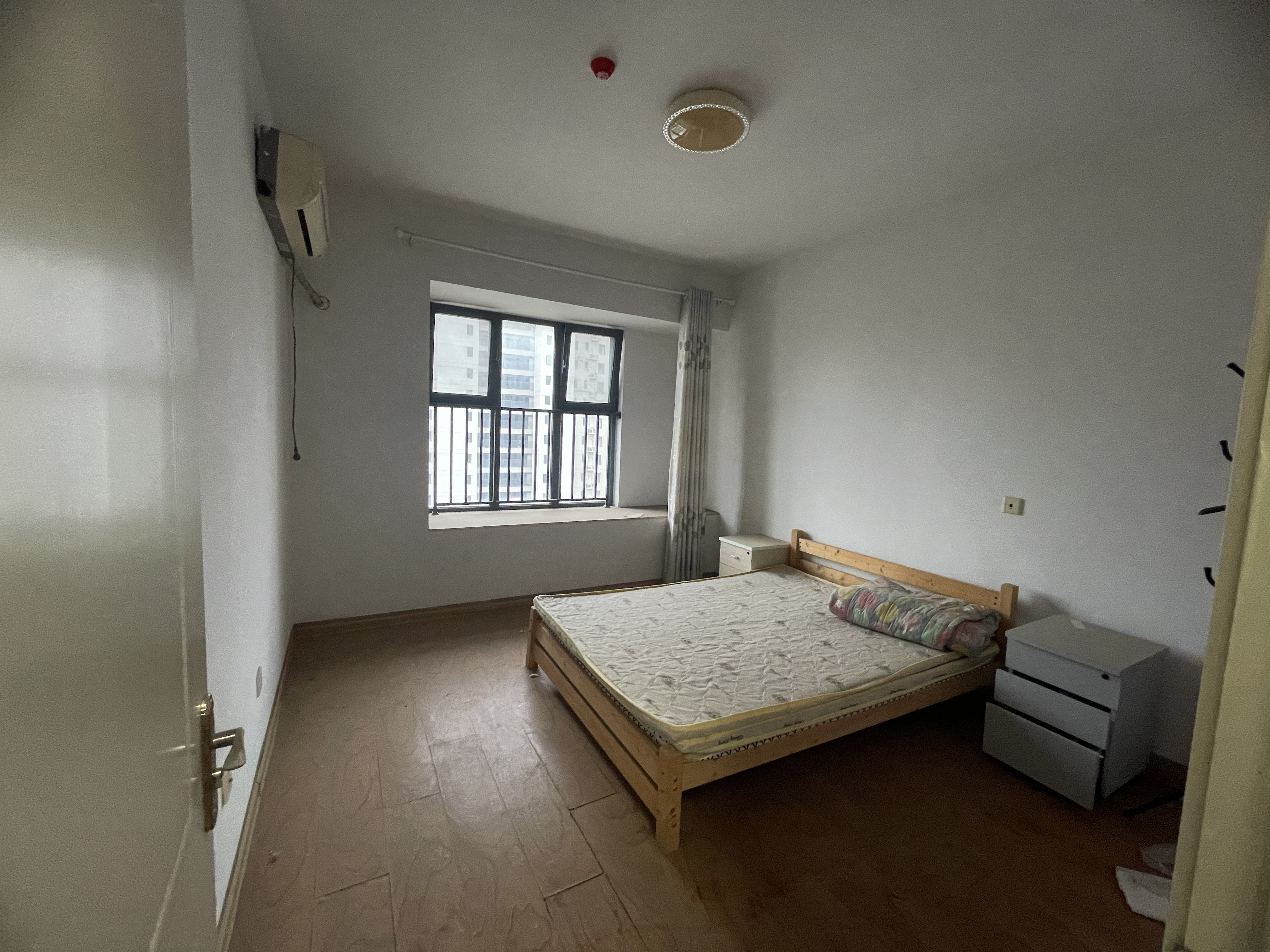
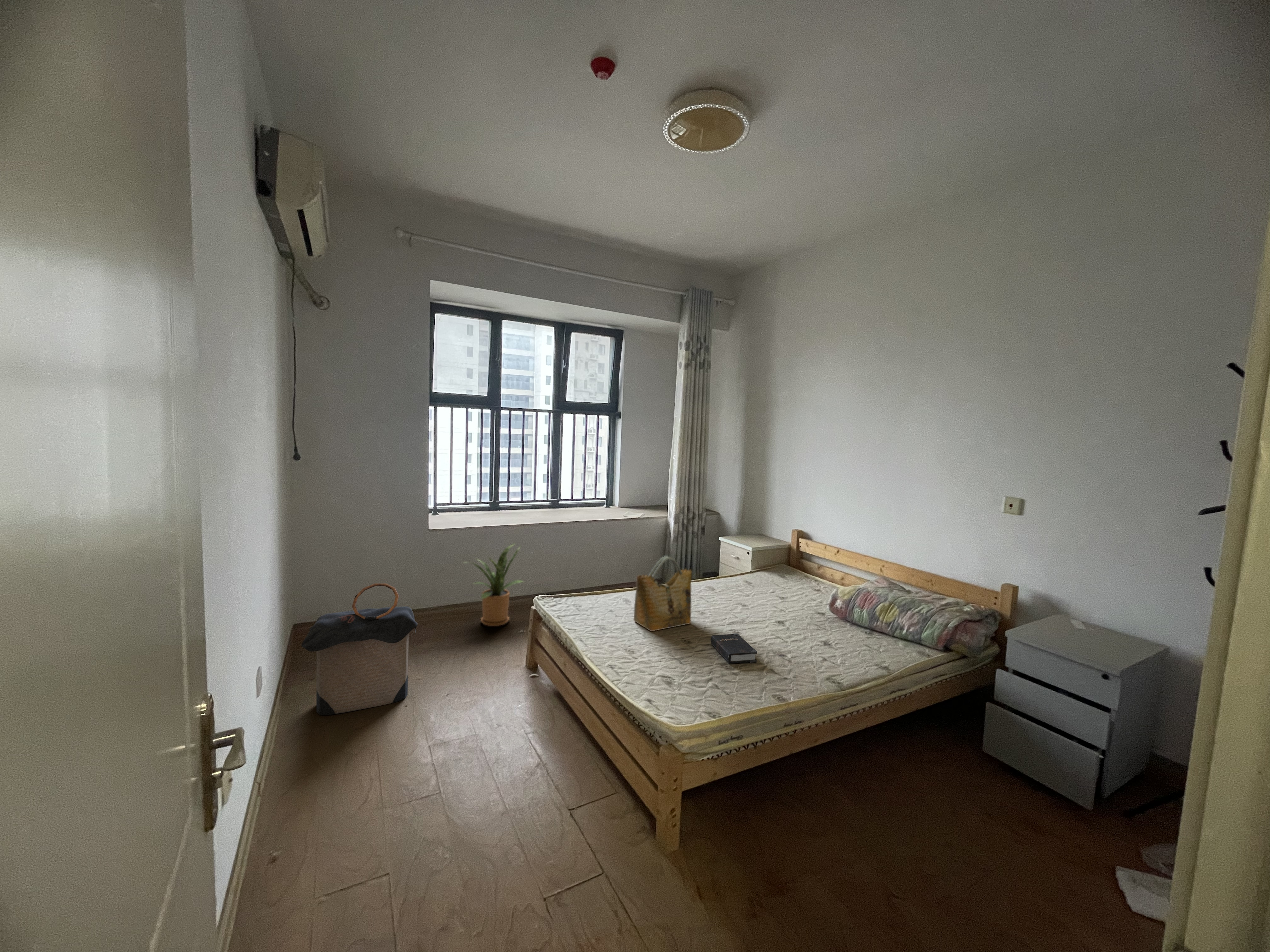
+ house plant [462,542,526,626]
+ laundry hamper [301,583,418,715]
+ grocery bag [633,556,692,632]
+ hardback book [710,633,758,664]
